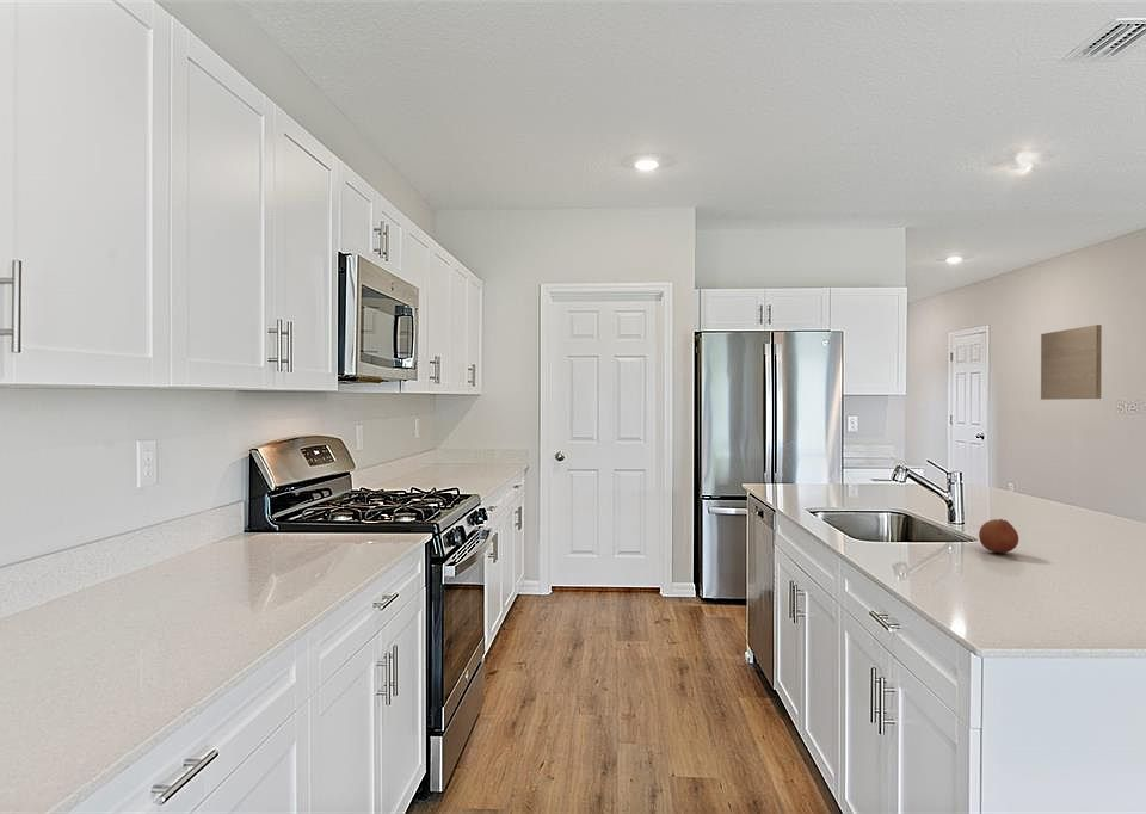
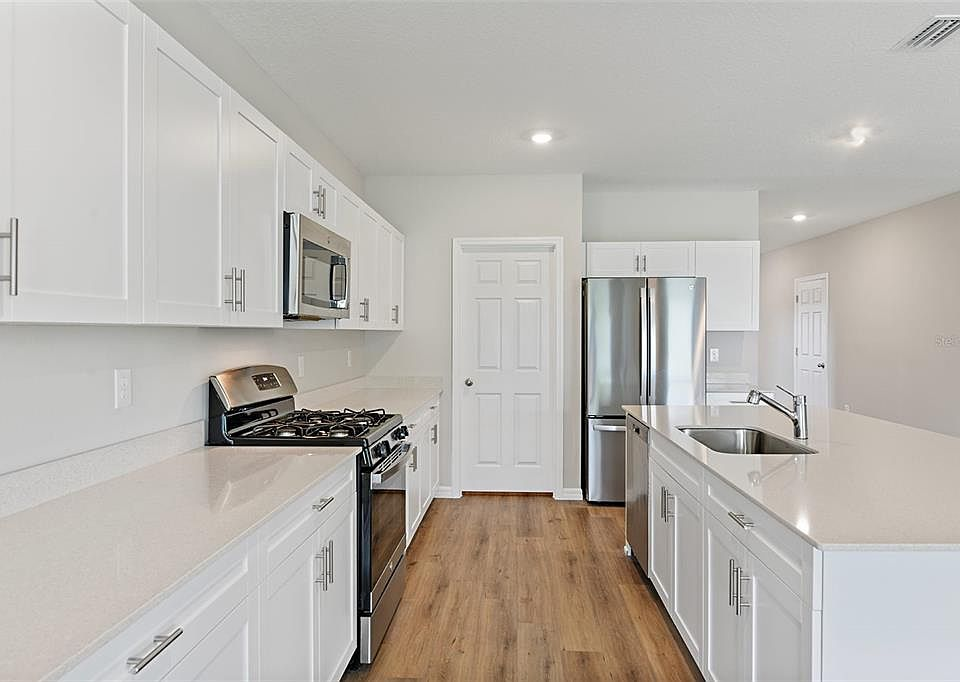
- wall art [1040,323,1103,401]
- fruit [978,518,1019,554]
